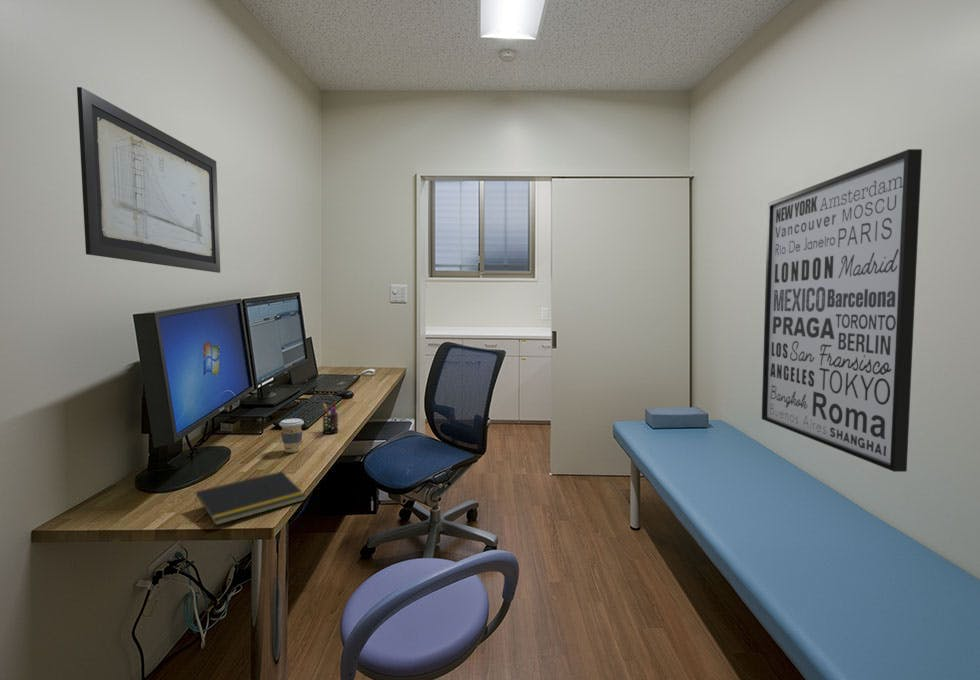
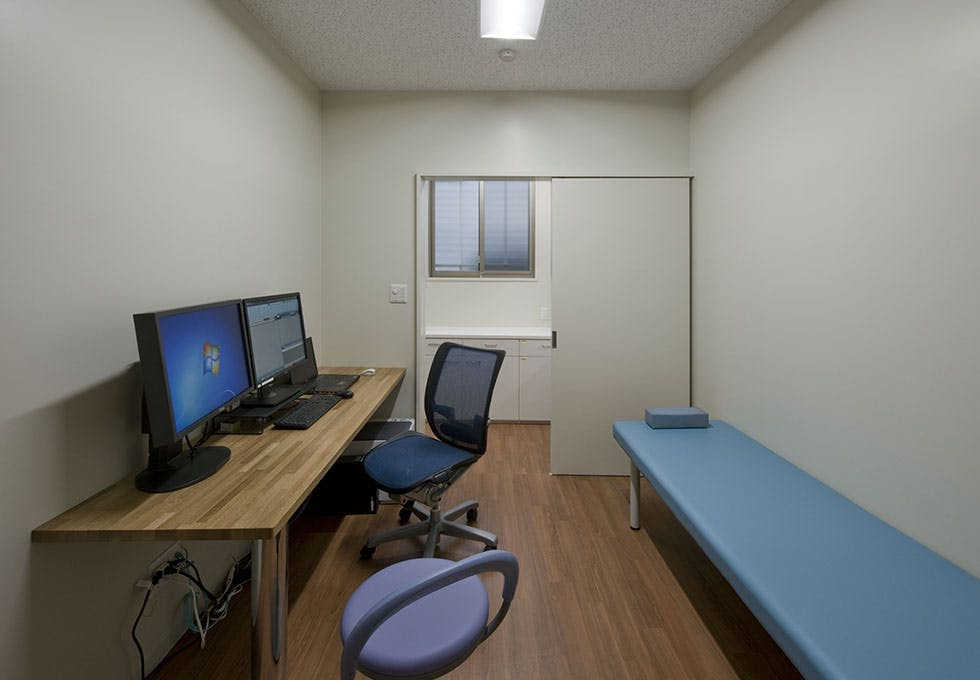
- notepad [194,470,307,526]
- wall art [761,148,923,473]
- wall art [76,86,221,274]
- coffee cup [278,418,305,454]
- pen holder [321,401,340,435]
